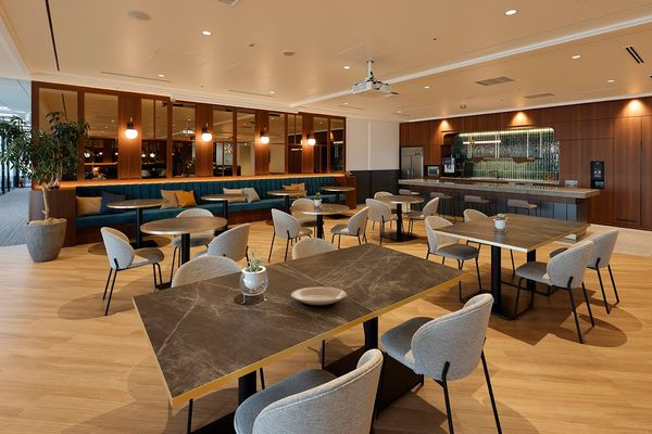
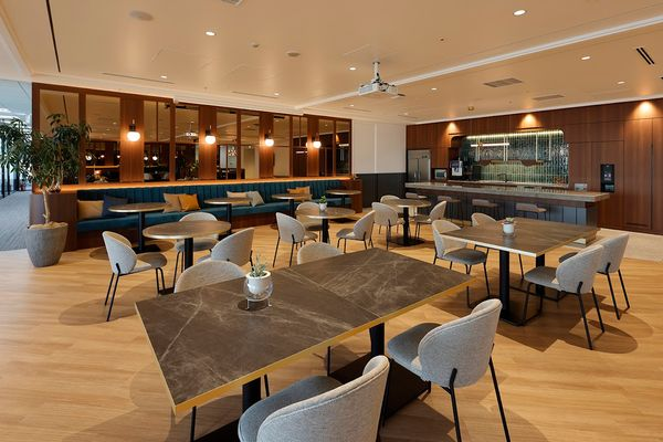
- plate [290,286,348,308]
